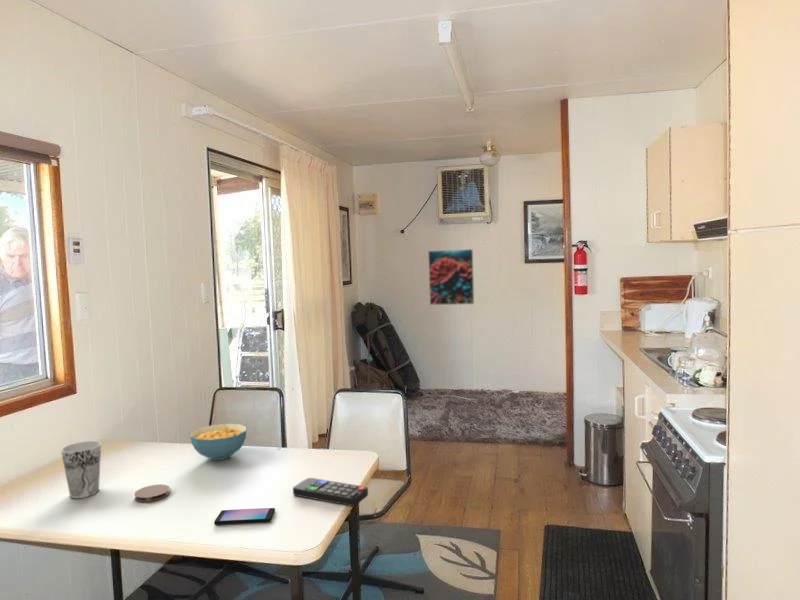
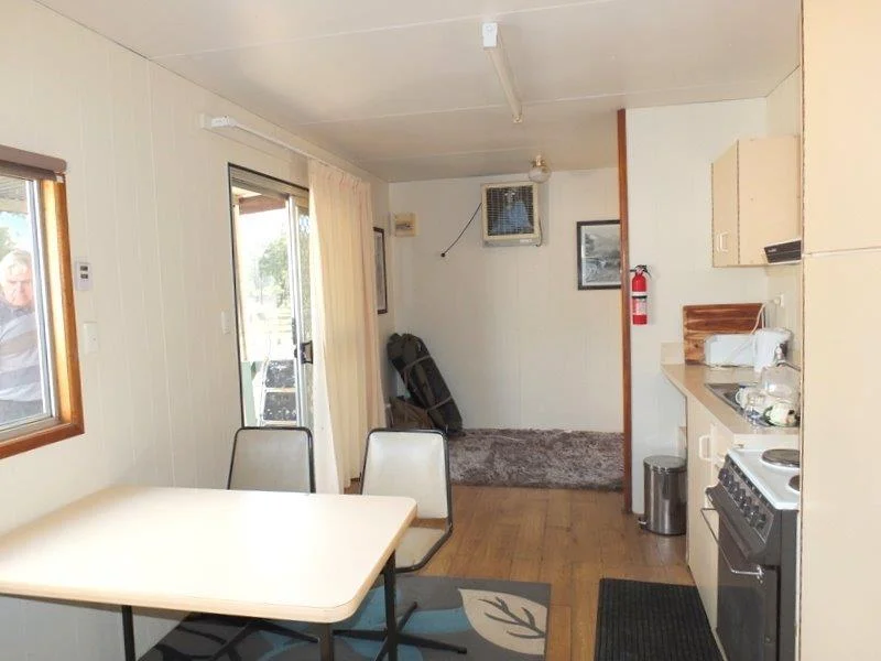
- cup [60,440,102,499]
- remote control [292,477,369,507]
- cereal bowl [189,423,247,461]
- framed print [427,248,475,306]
- coaster [133,484,171,503]
- smartphone [213,507,276,526]
